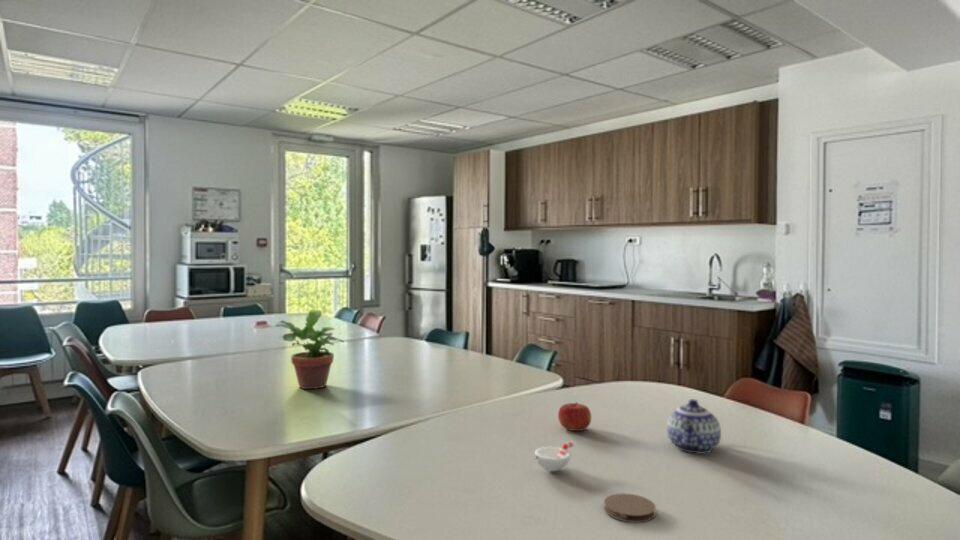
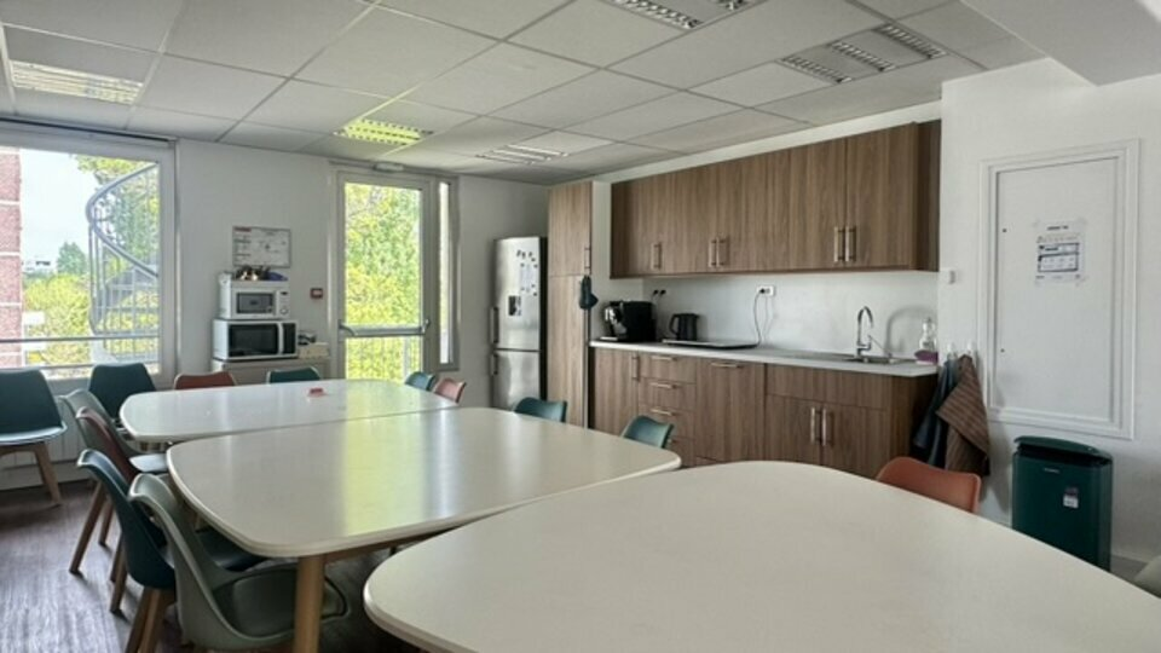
- cup [534,440,576,472]
- coaster [603,492,656,523]
- potted plant [274,309,345,390]
- teapot [666,398,722,455]
- fruit [557,401,592,432]
